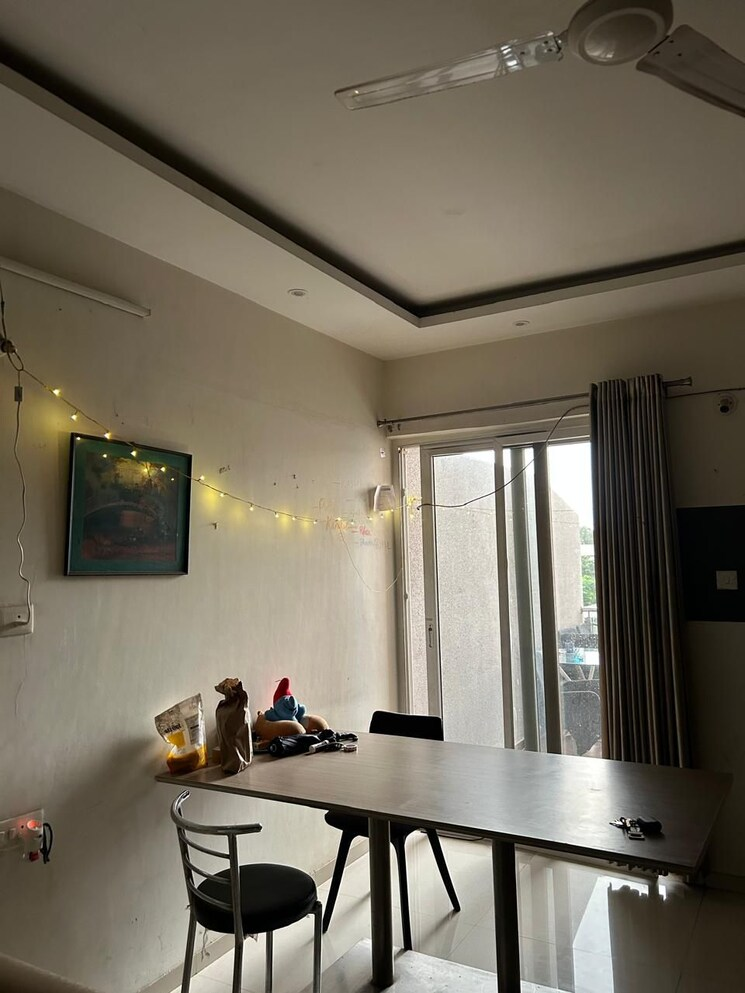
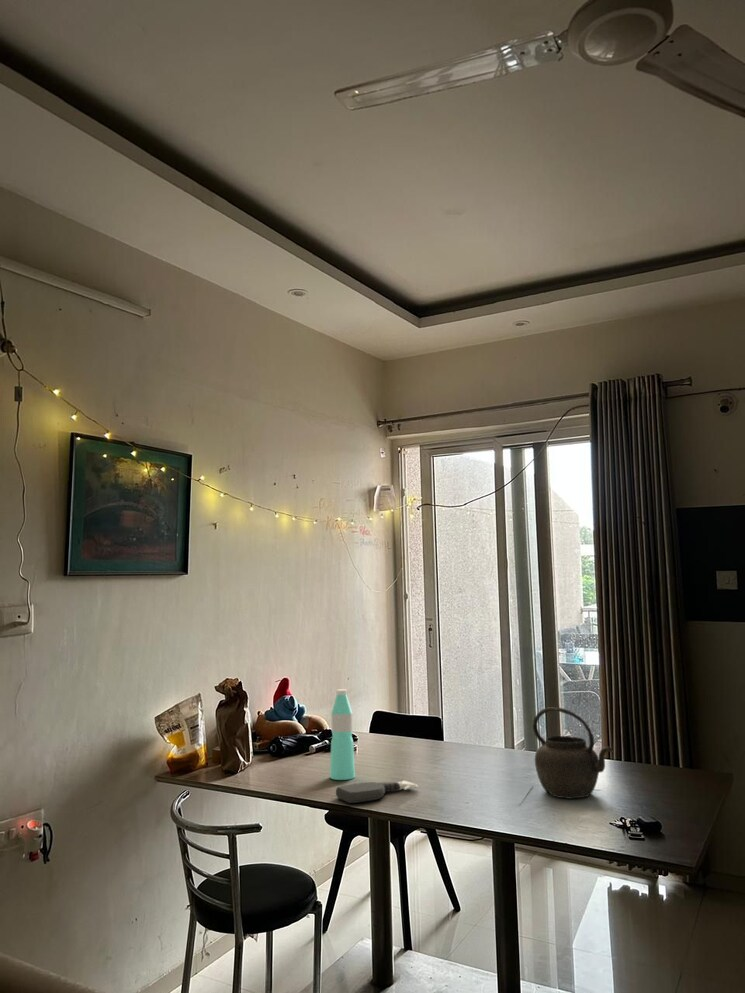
+ water bottle [329,688,356,781]
+ spray bottle [335,780,421,804]
+ kettle [532,706,614,800]
